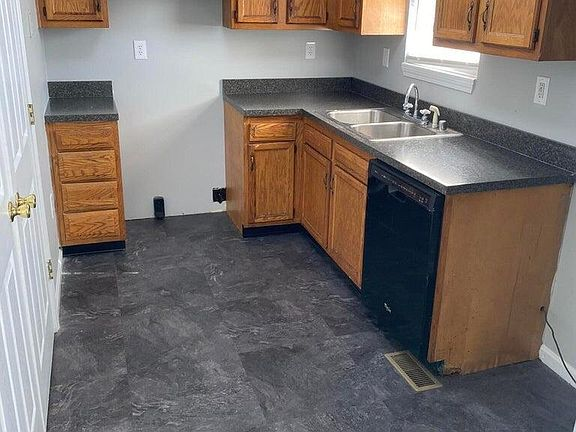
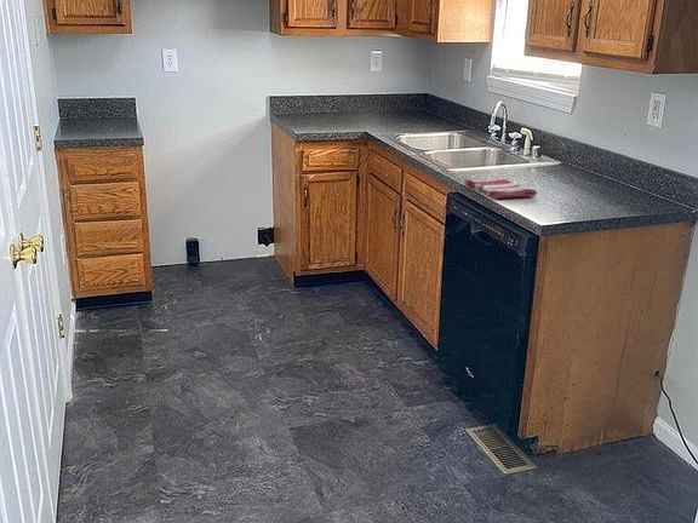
+ dish towel [463,177,538,200]
